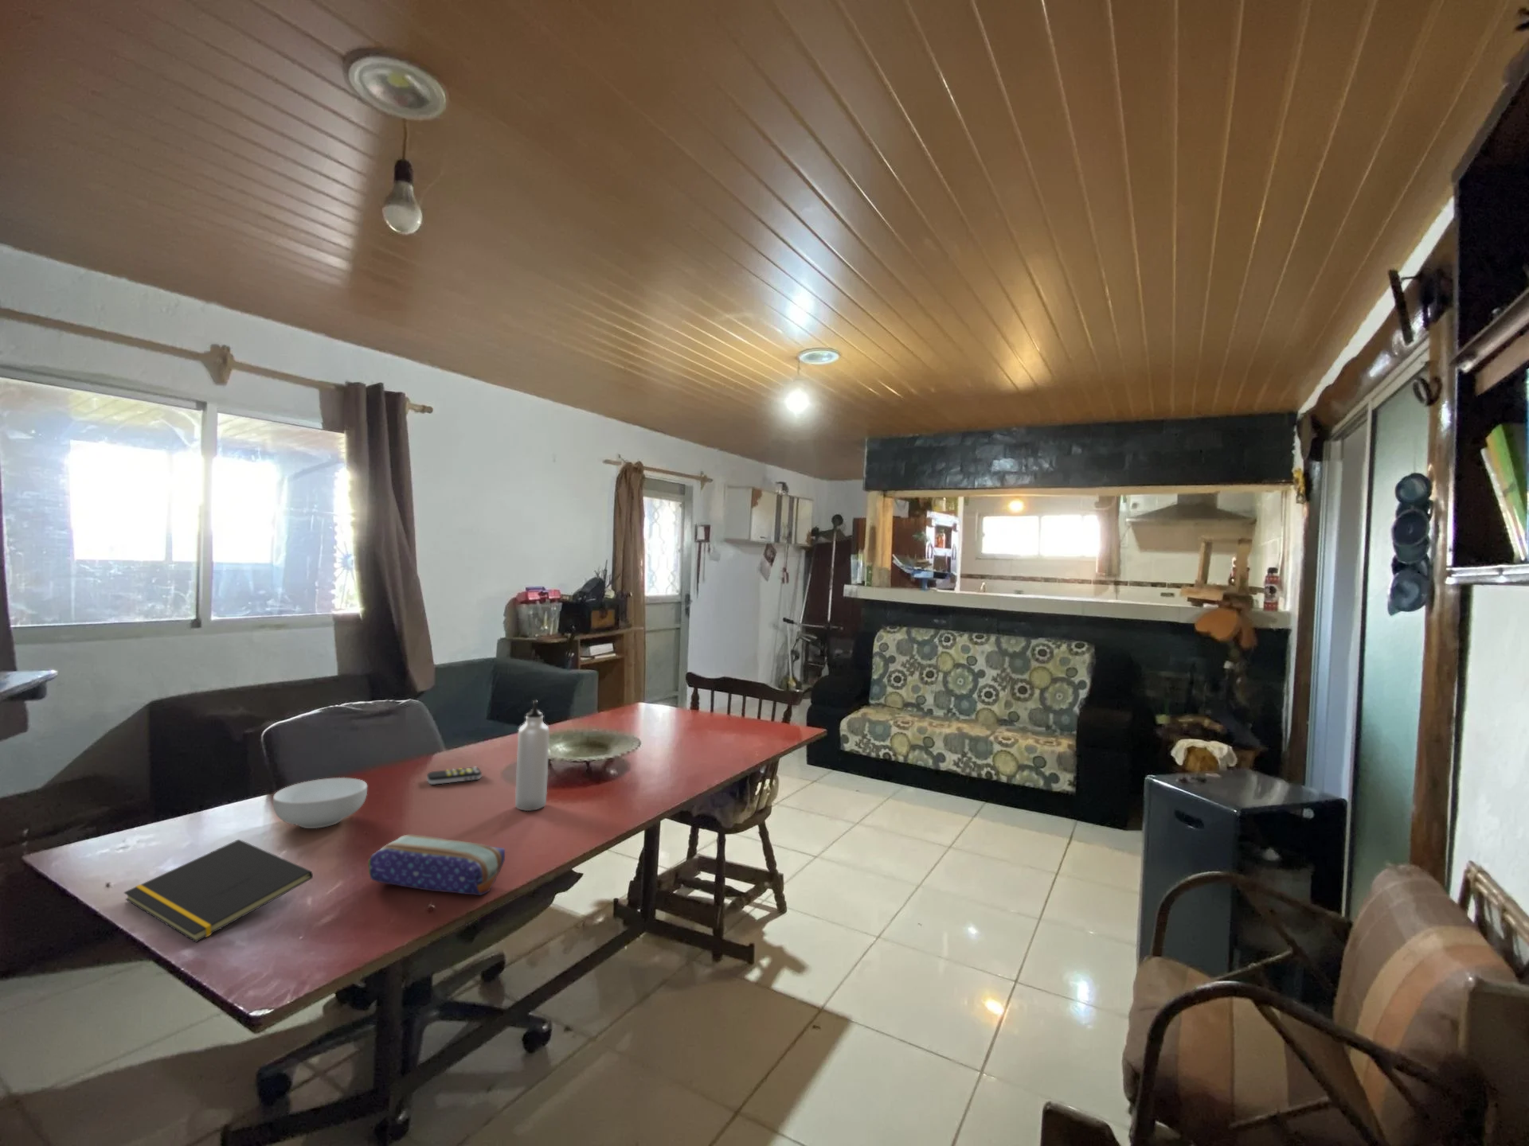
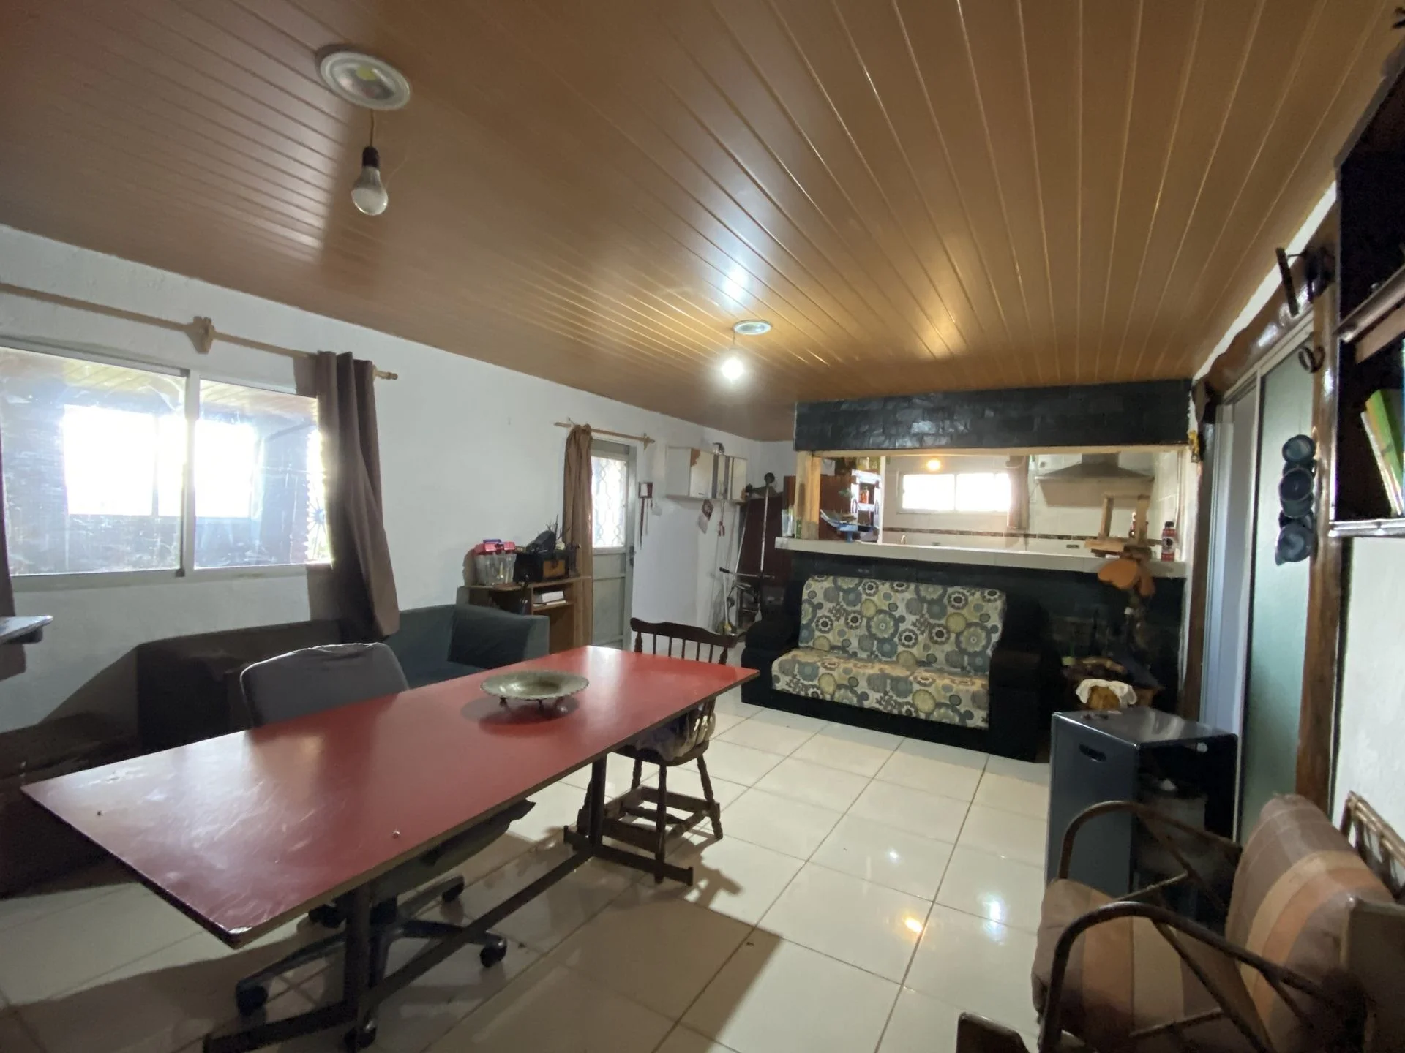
- notepad [124,839,314,943]
- cereal bowl [272,776,368,829]
- water bottle [514,699,550,811]
- remote control [426,767,483,786]
- pencil case [367,834,506,896]
